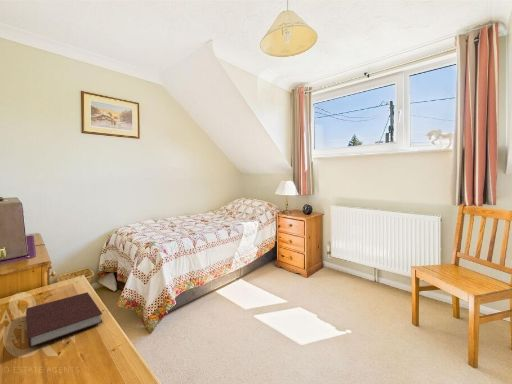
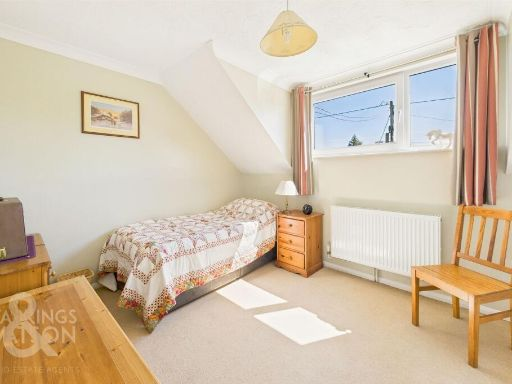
- notebook [25,291,103,349]
